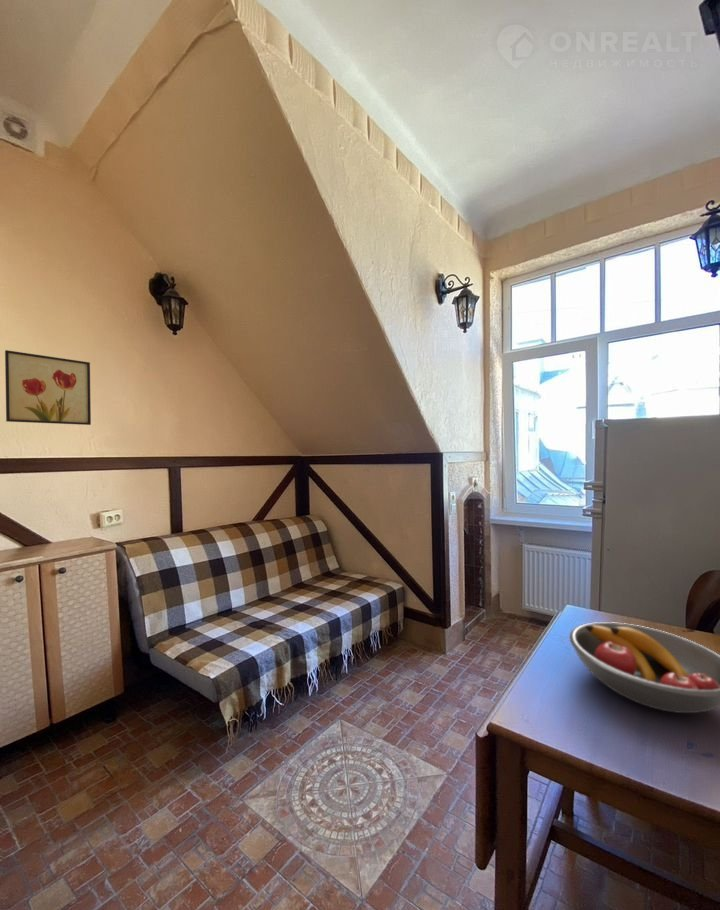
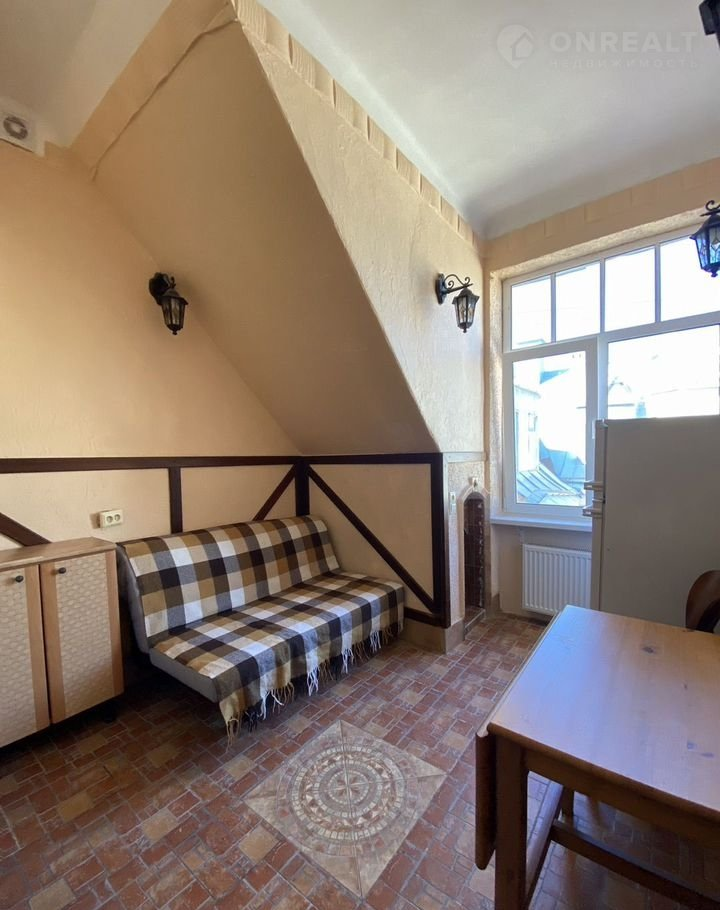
- fruit bowl [568,621,720,714]
- wall art [4,349,92,426]
